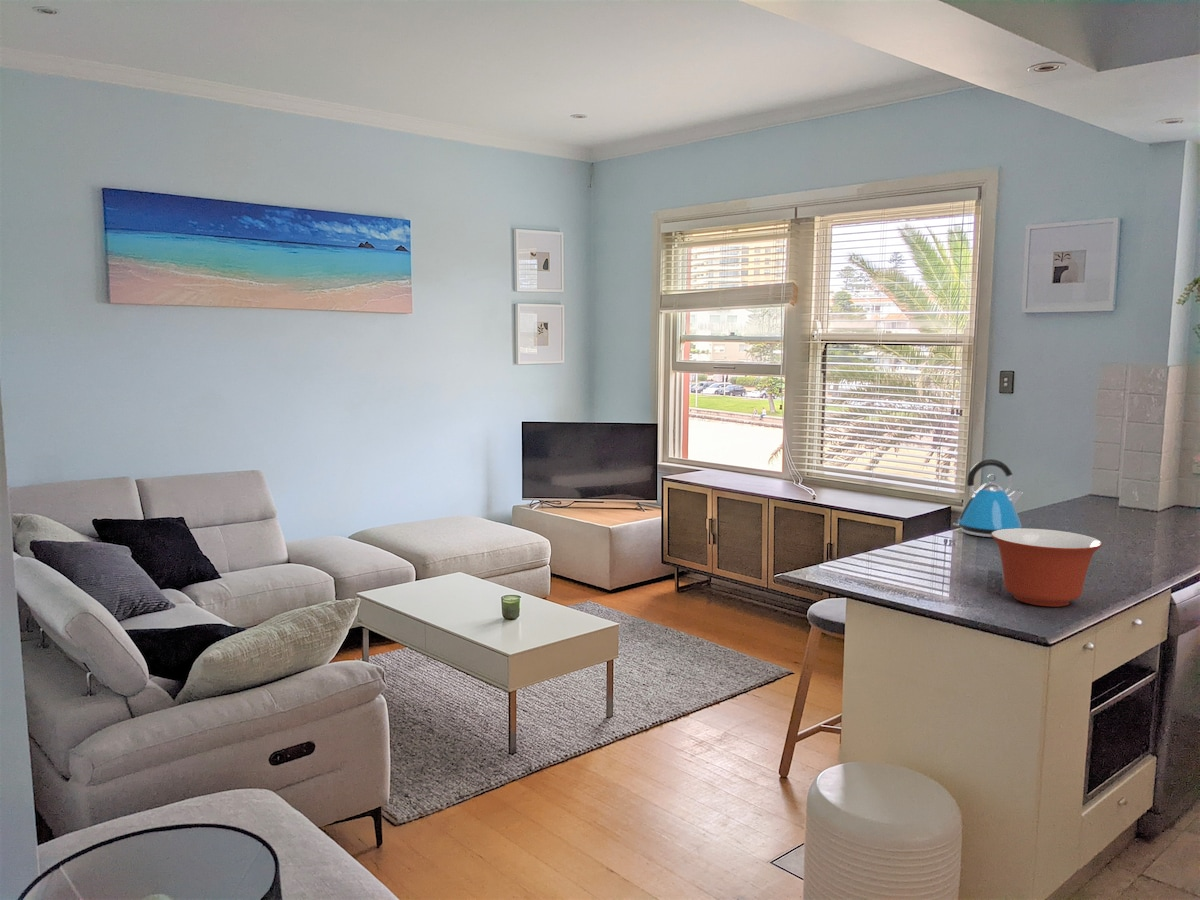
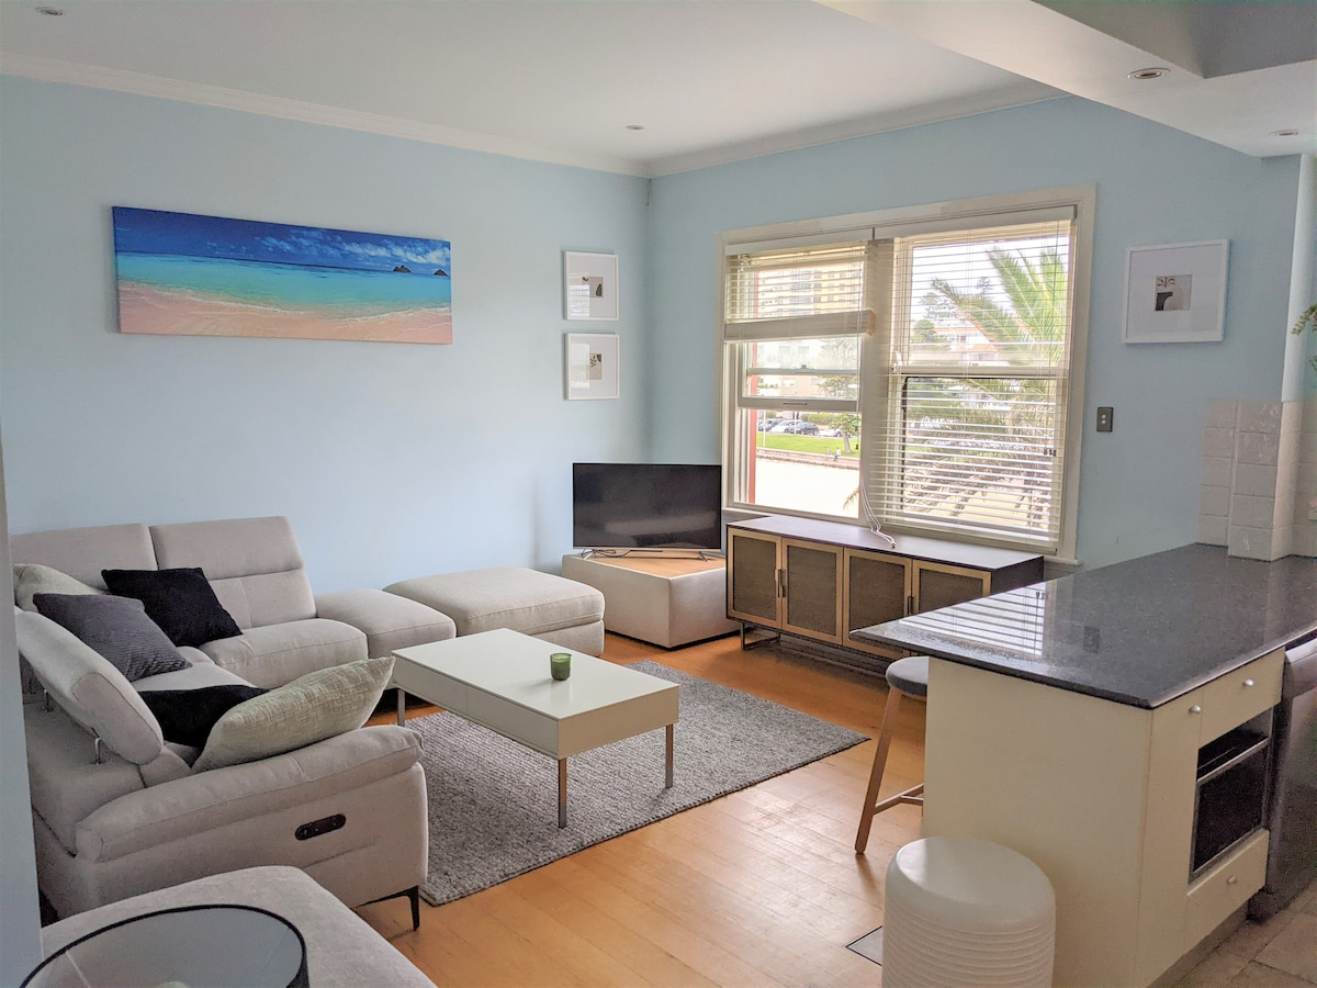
- kettle [952,458,1024,538]
- mixing bowl [991,527,1103,608]
